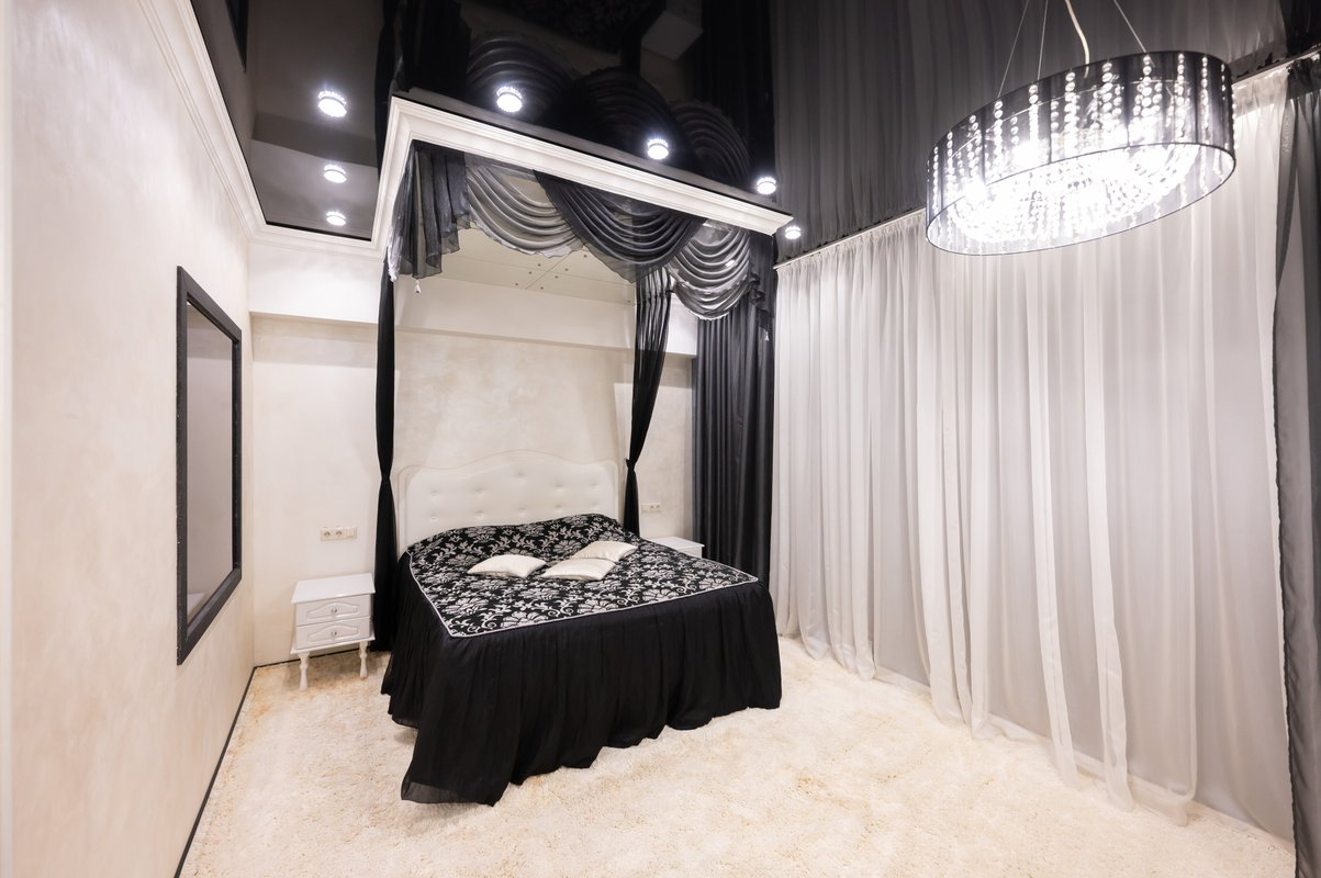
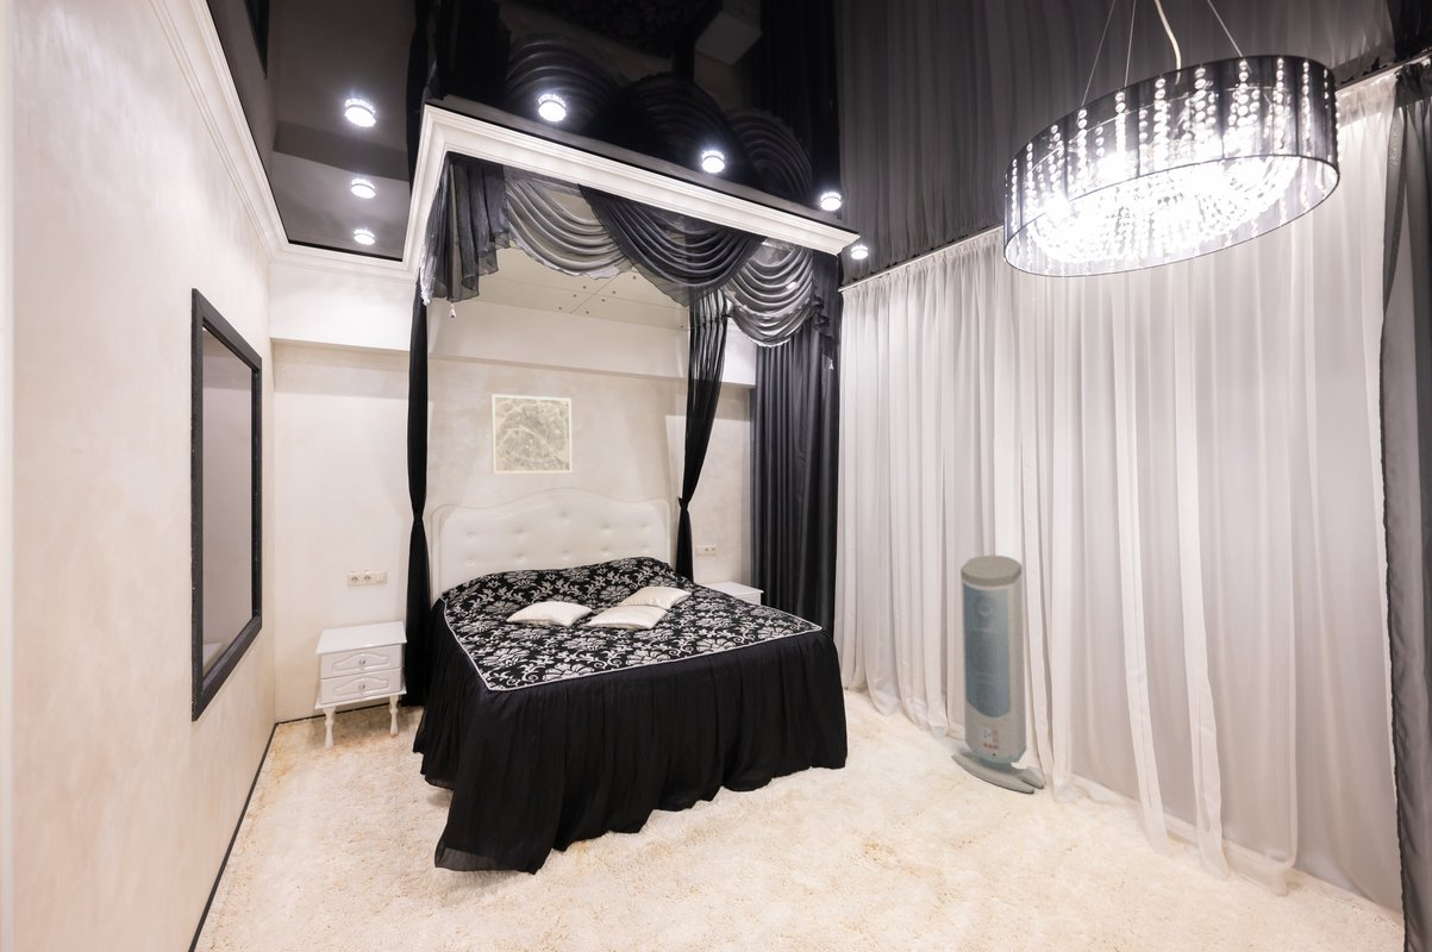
+ air purifier [950,555,1045,794]
+ wall art [490,393,574,475]
